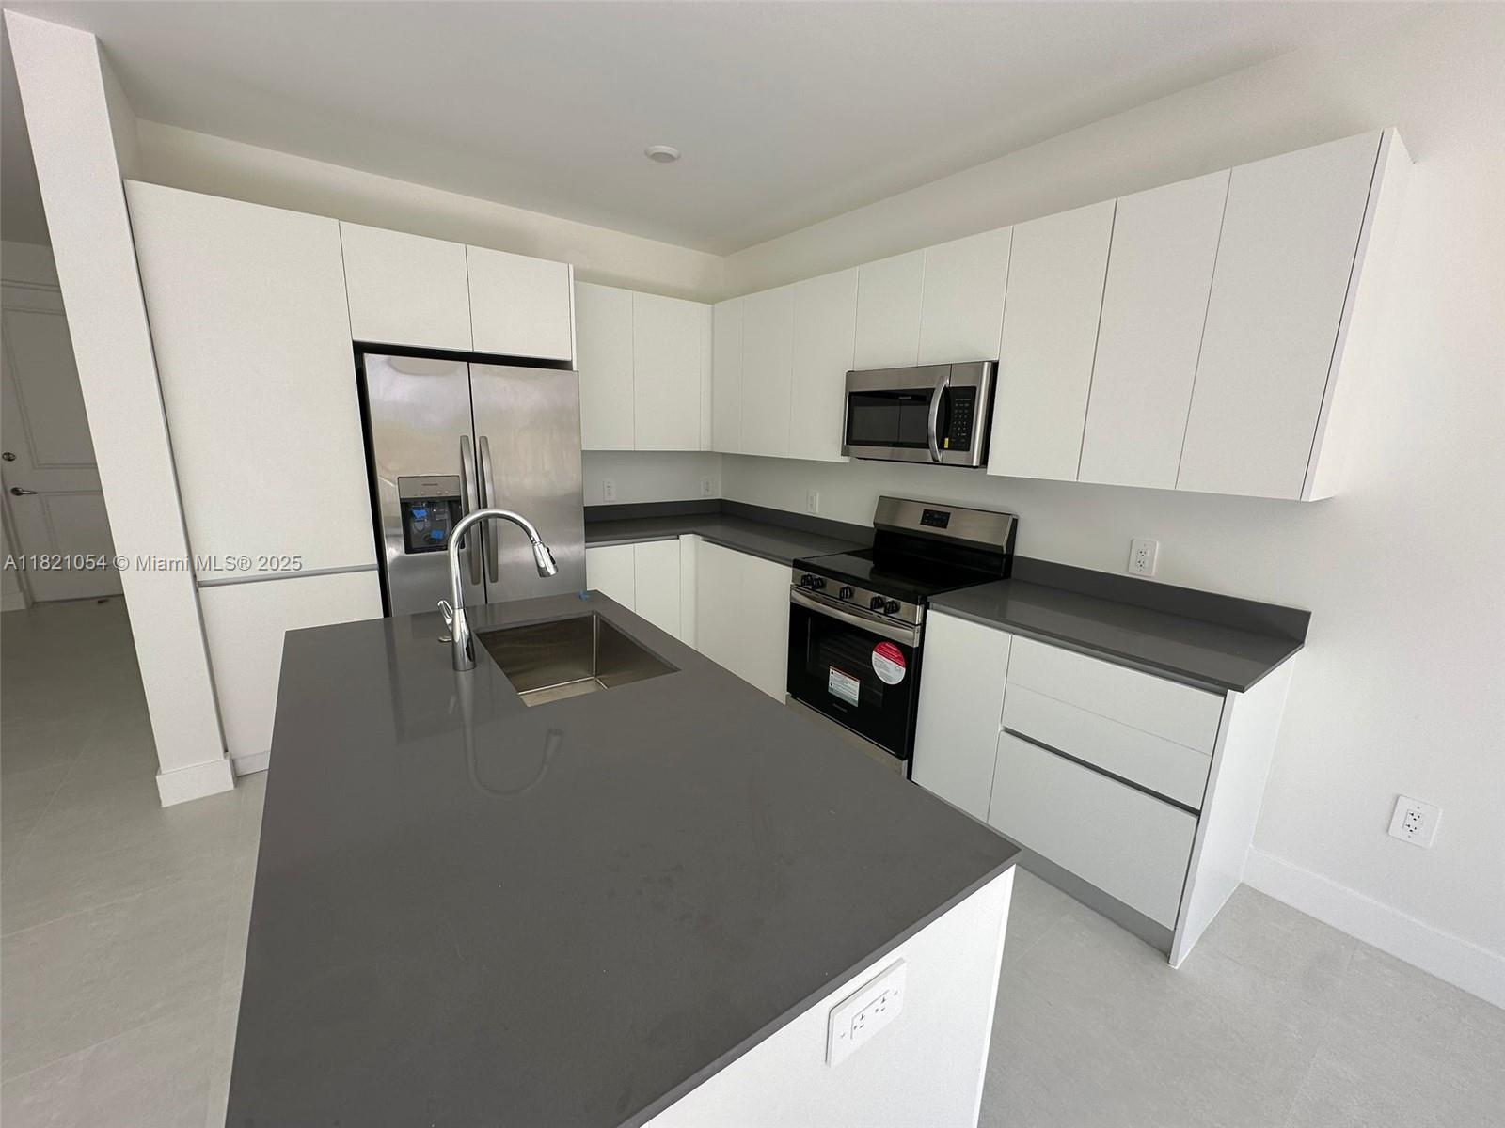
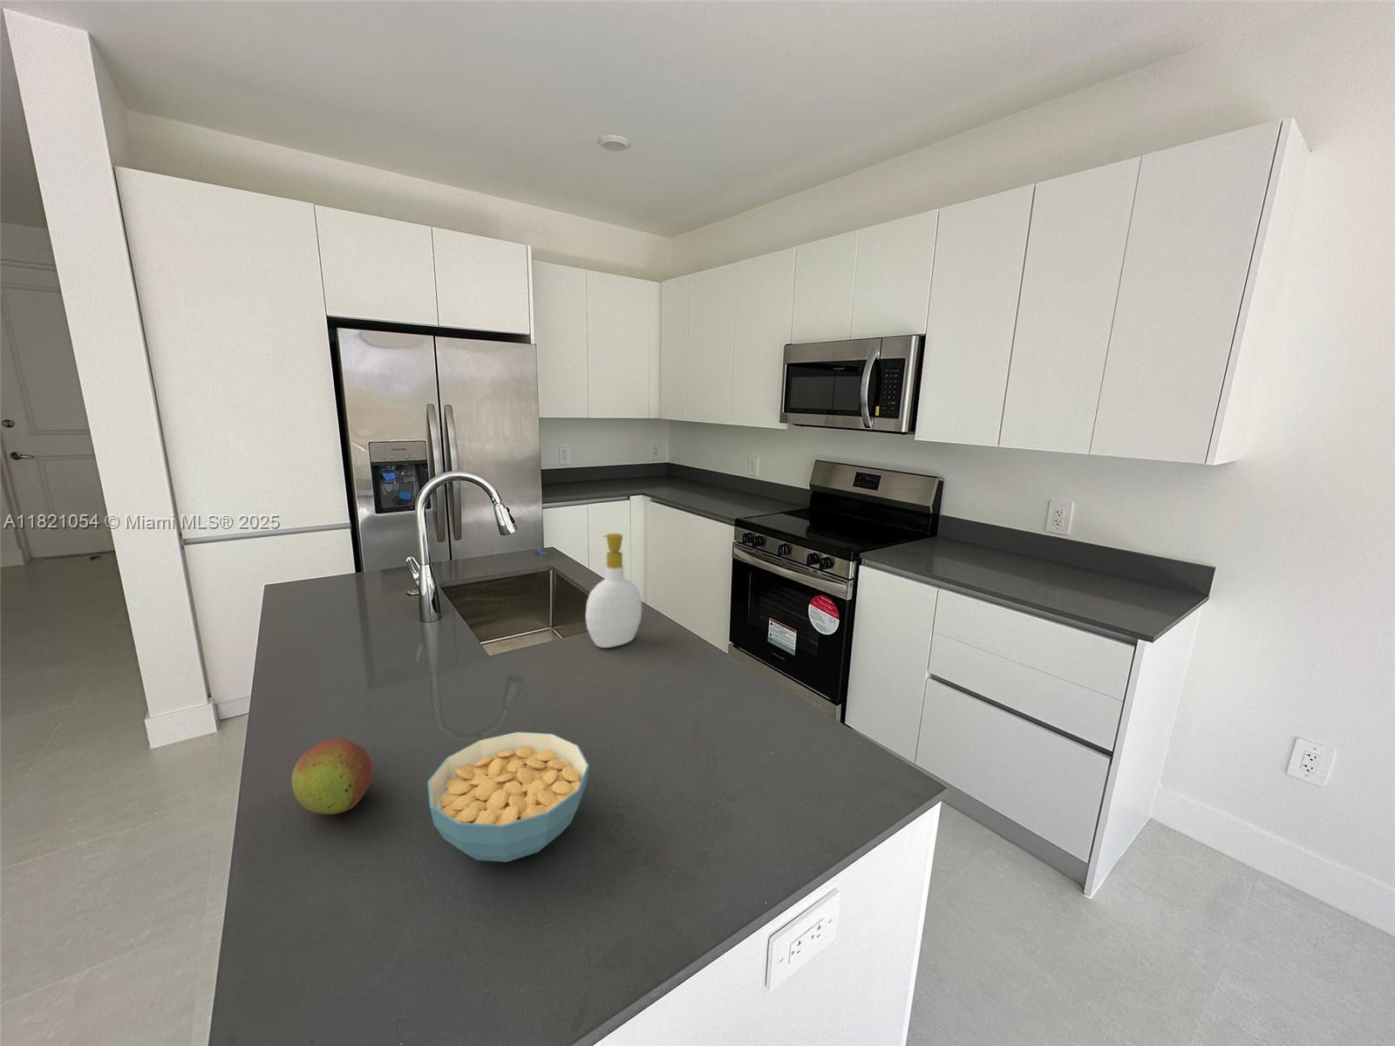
+ fruit [291,737,373,815]
+ soap bottle [584,533,643,648]
+ cereal bowl [426,732,590,863]
